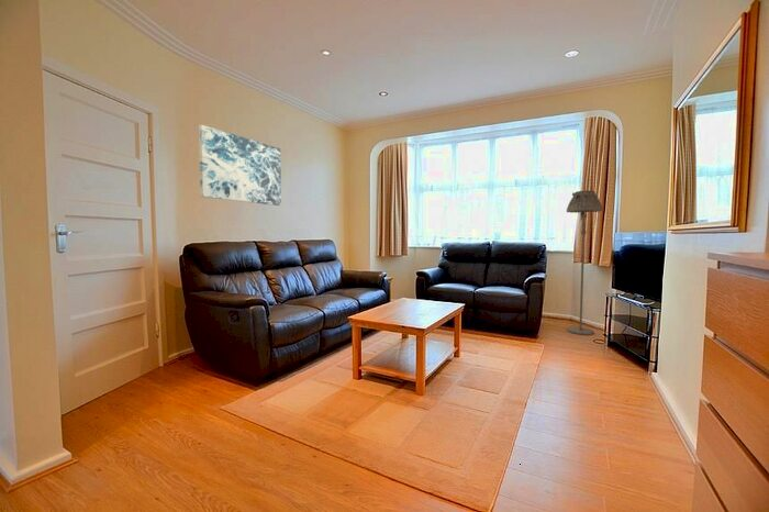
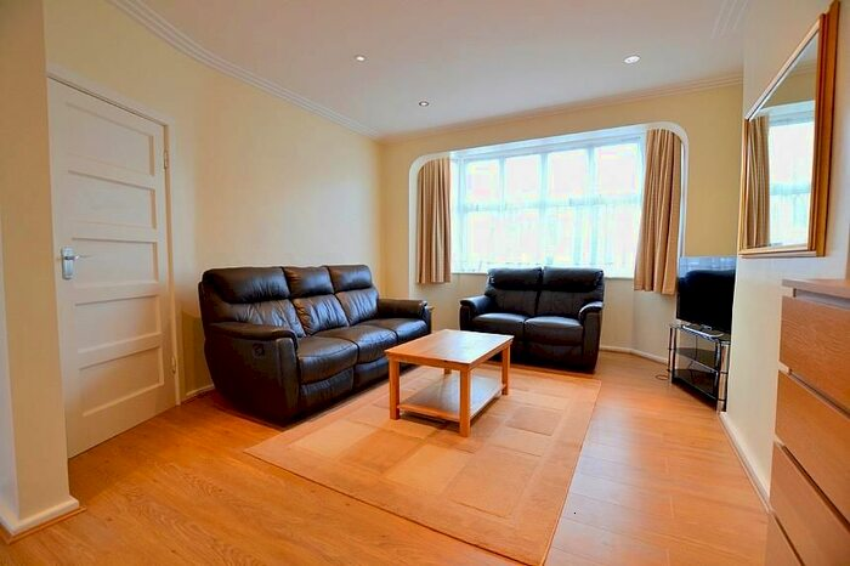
- wall art [198,124,282,207]
- floor lamp [566,189,604,336]
